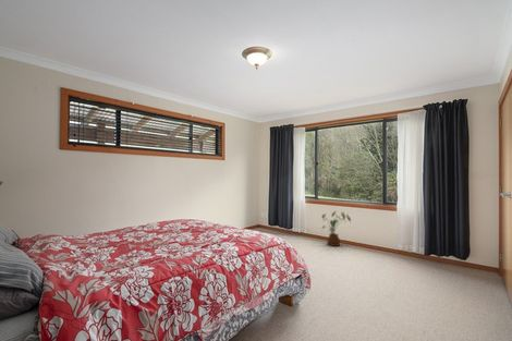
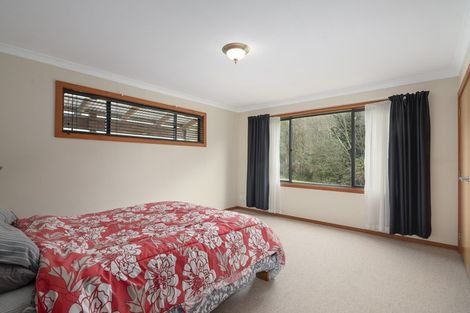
- house plant [321,210,352,247]
